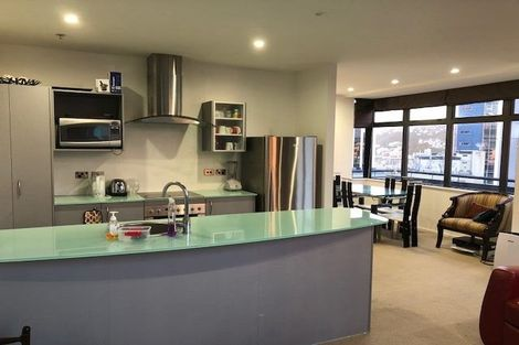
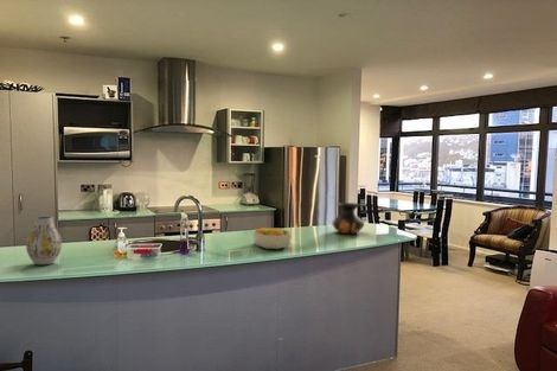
+ fruit bowl [252,226,293,250]
+ vase [25,216,63,266]
+ vase [331,202,365,235]
